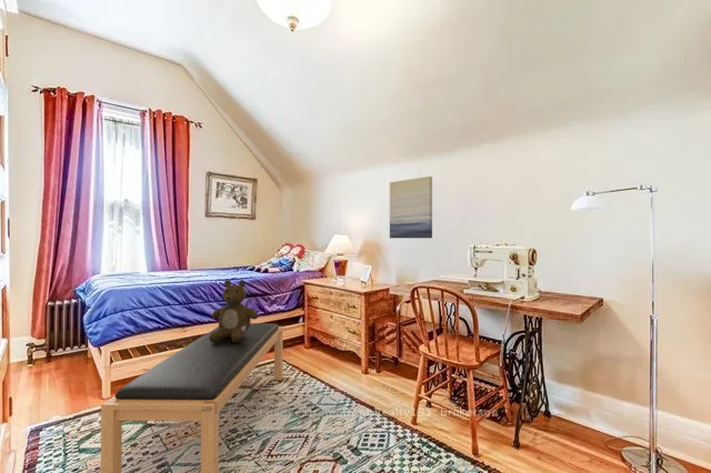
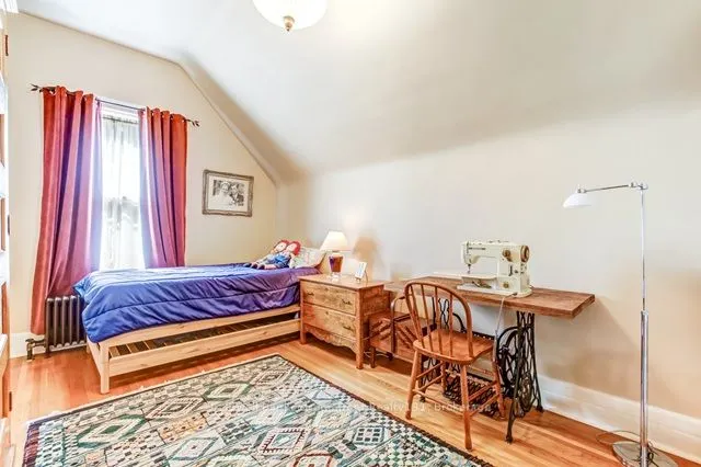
- teddy bear [209,279,259,343]
- wall art [389,175,433,239]
- bench [100,322,283,473]
